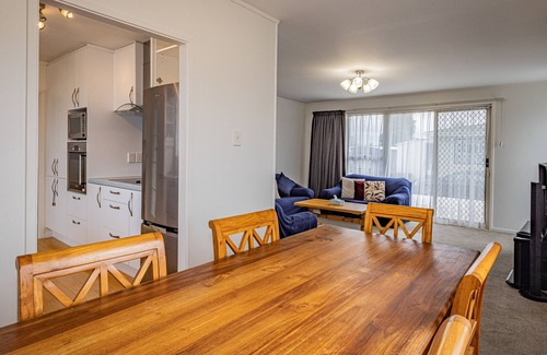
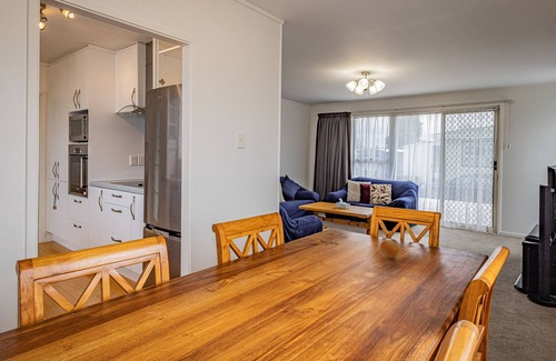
+ fruit [379,239,401,260]
